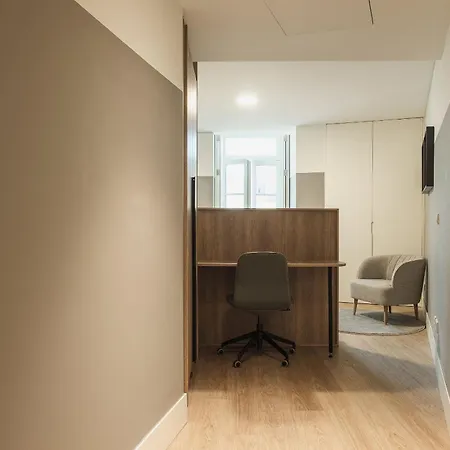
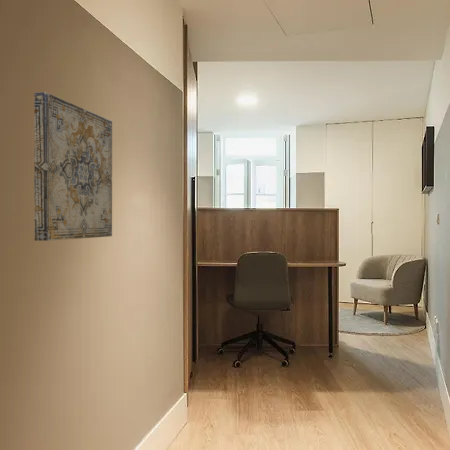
+ wall art [33,91,113,242]
